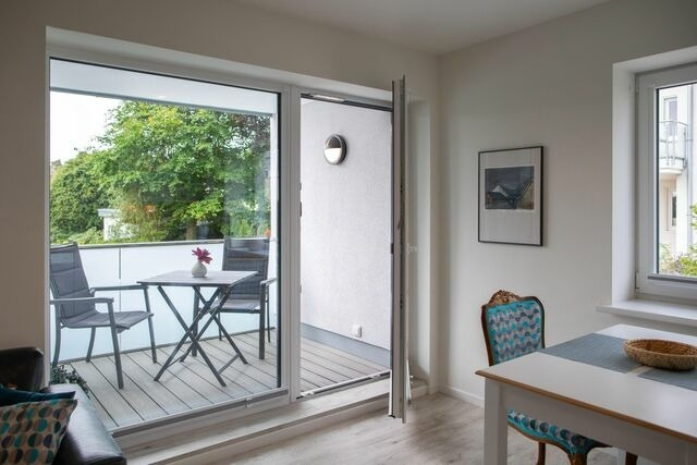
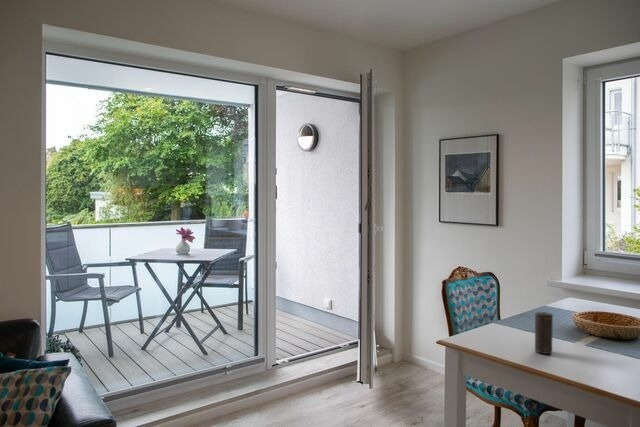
+ candle [534,311,554,355]
